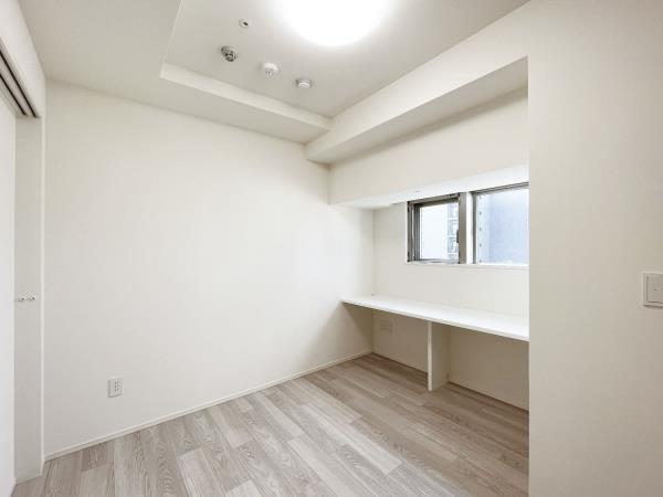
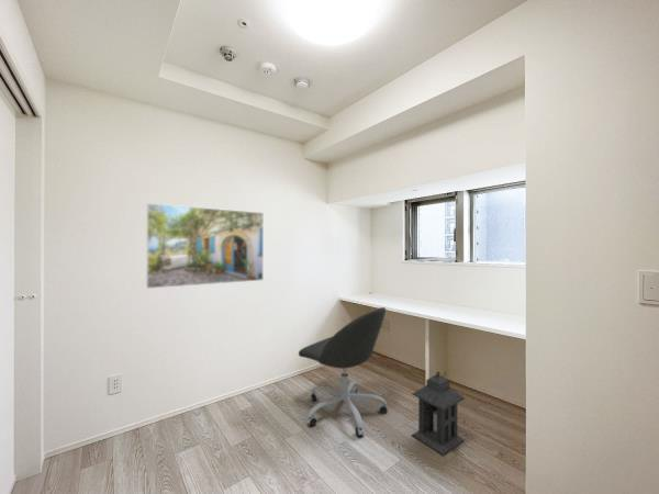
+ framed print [145,202,265,290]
+ lantern [411,370,466,457]
+ office chair [298,306,389,437]
